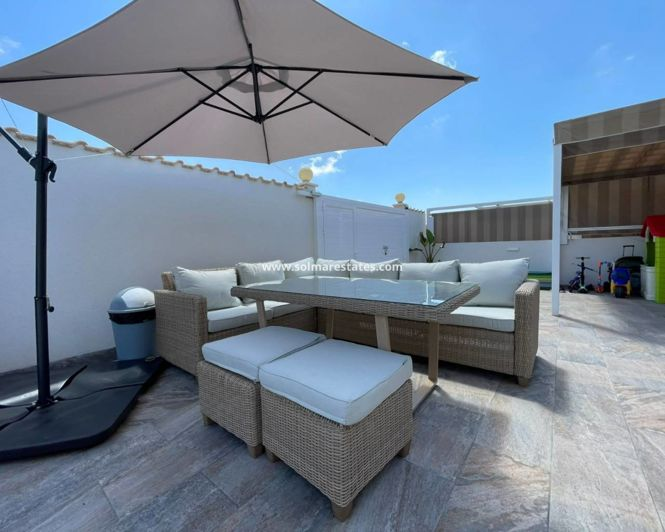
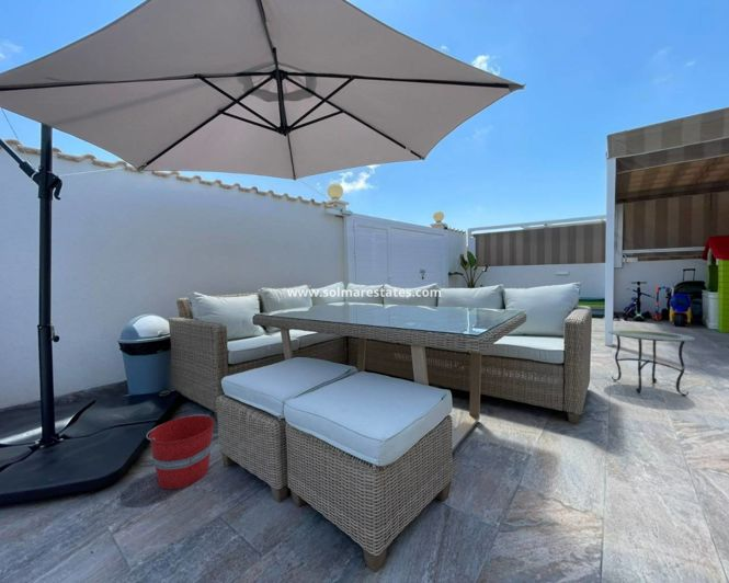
+ side table [607,329,696,397]
+ bucket [146,413,216,490]
